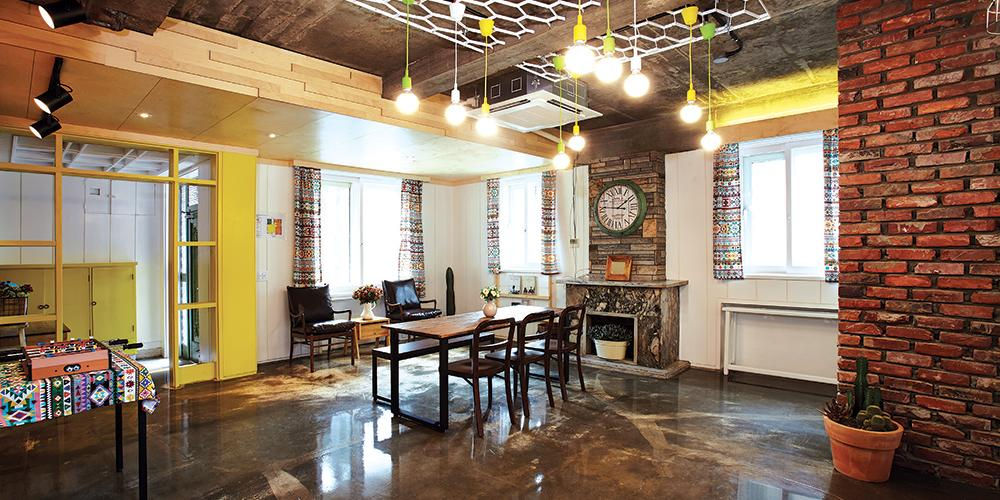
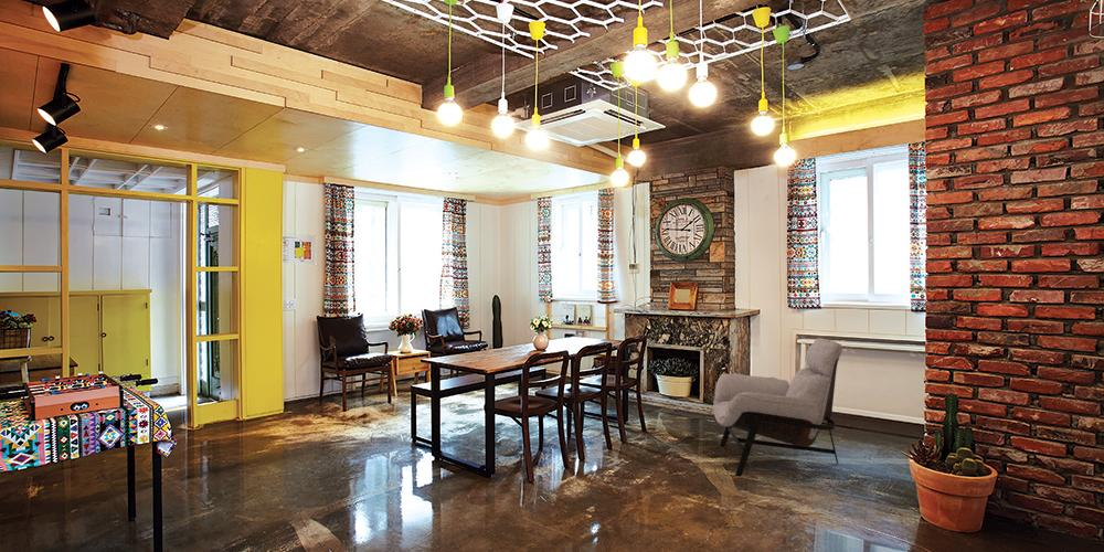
+ lounge chair [712,337,843,477]
